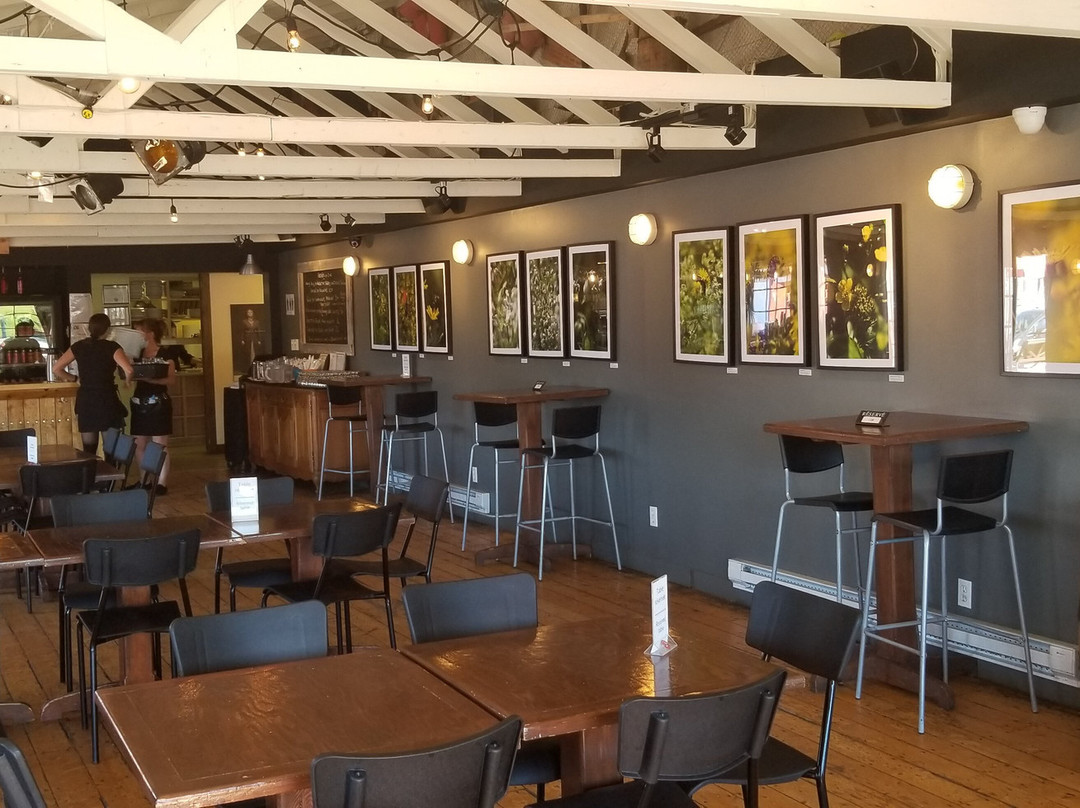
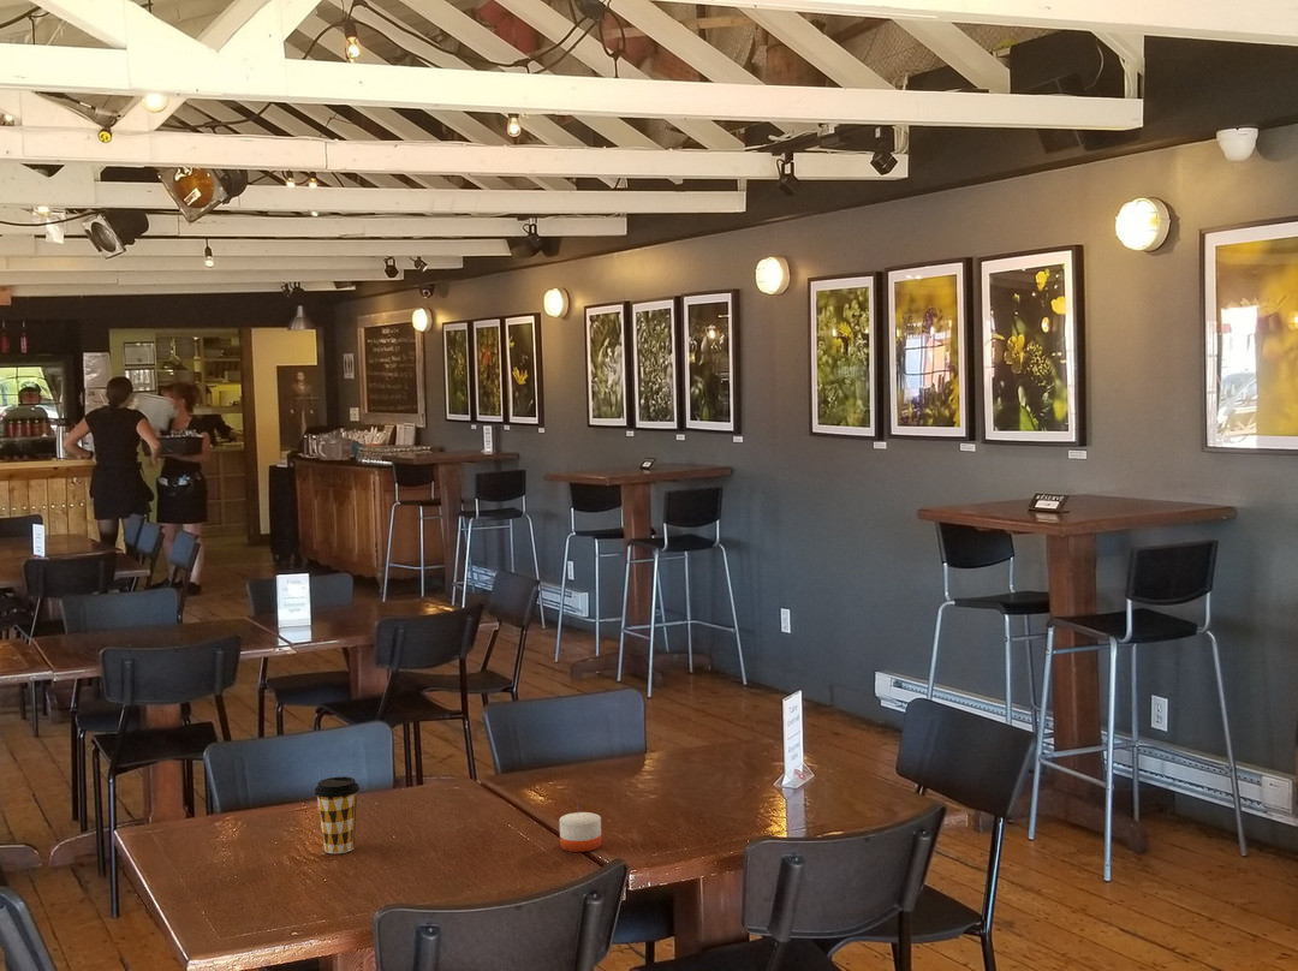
+ coffee cup [314,775,361,854]
+ candle [559,802,602,853]
